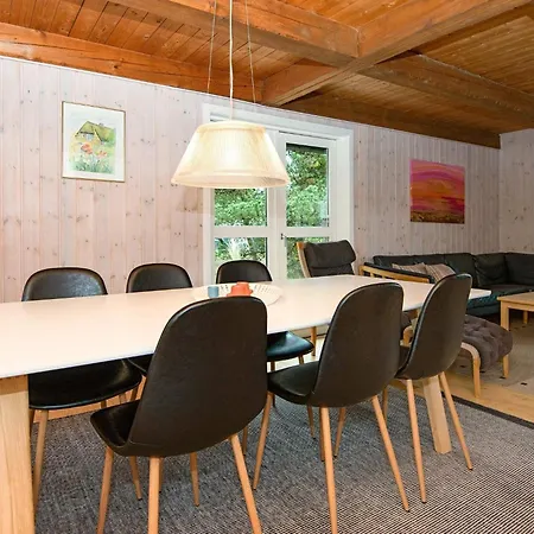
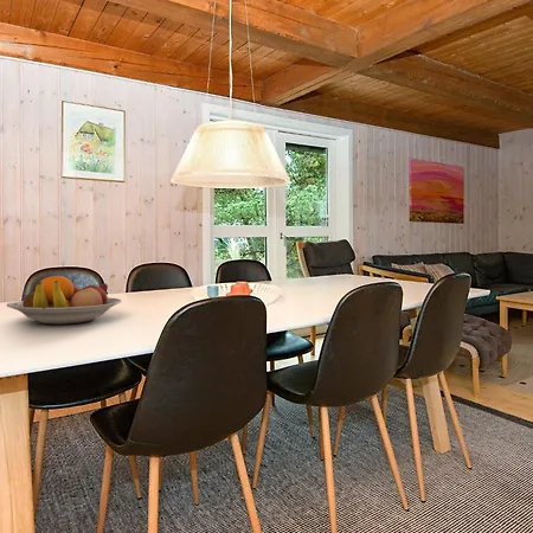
+ fruit bowl [6,275,123,325]
